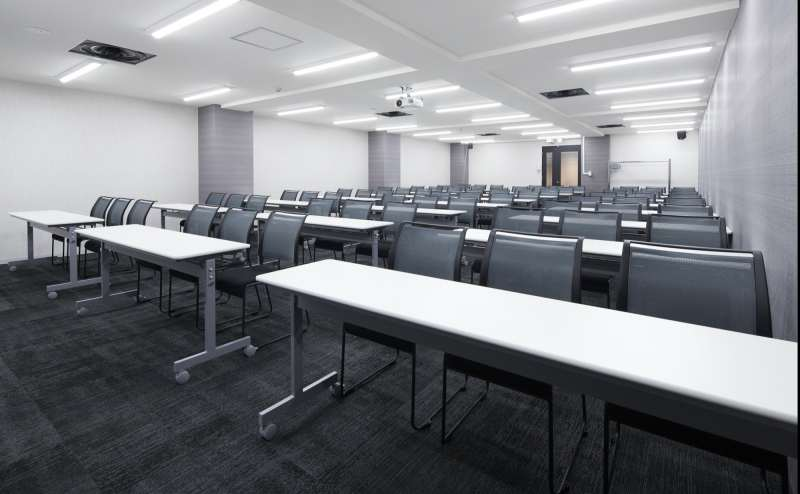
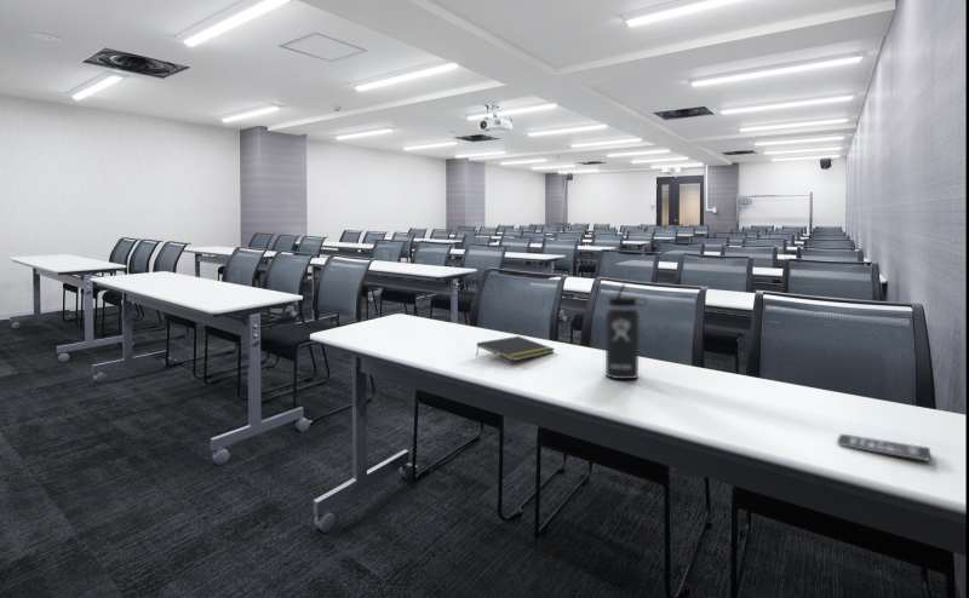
+ notepad [475,335,556,362]
+ smartphone [836,433,931,462]
+ thermos bottle [604,282,648,380]
